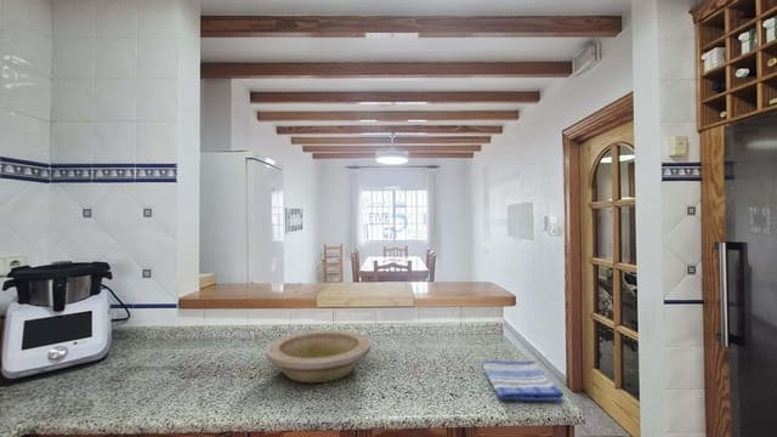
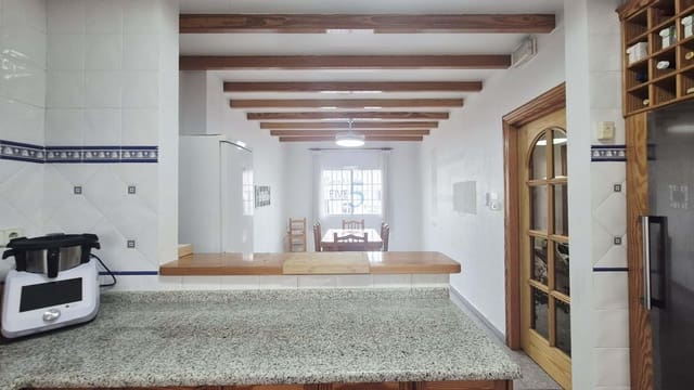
- dish towel [481,359,565,403]
- bowl [265,329,372,384]
